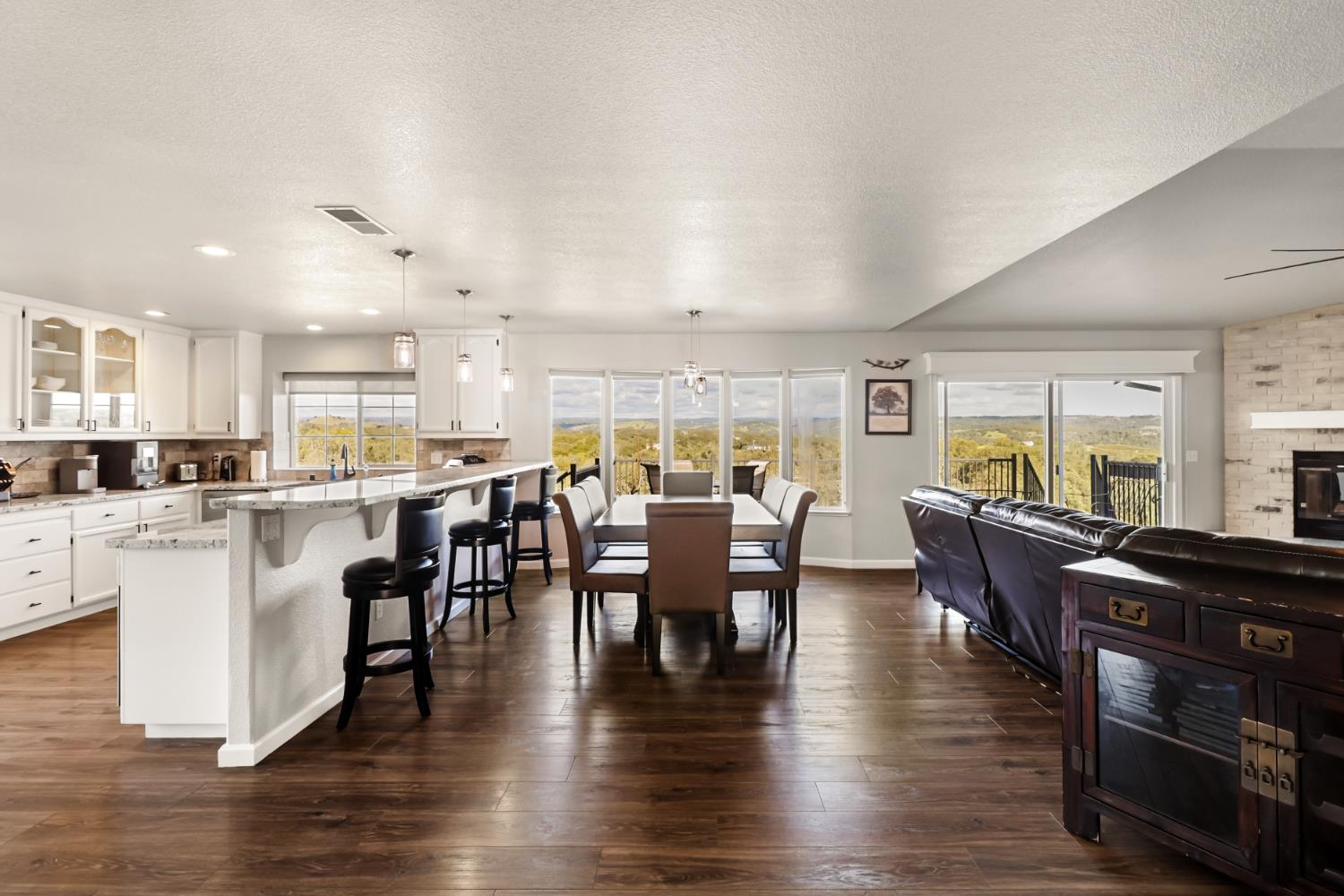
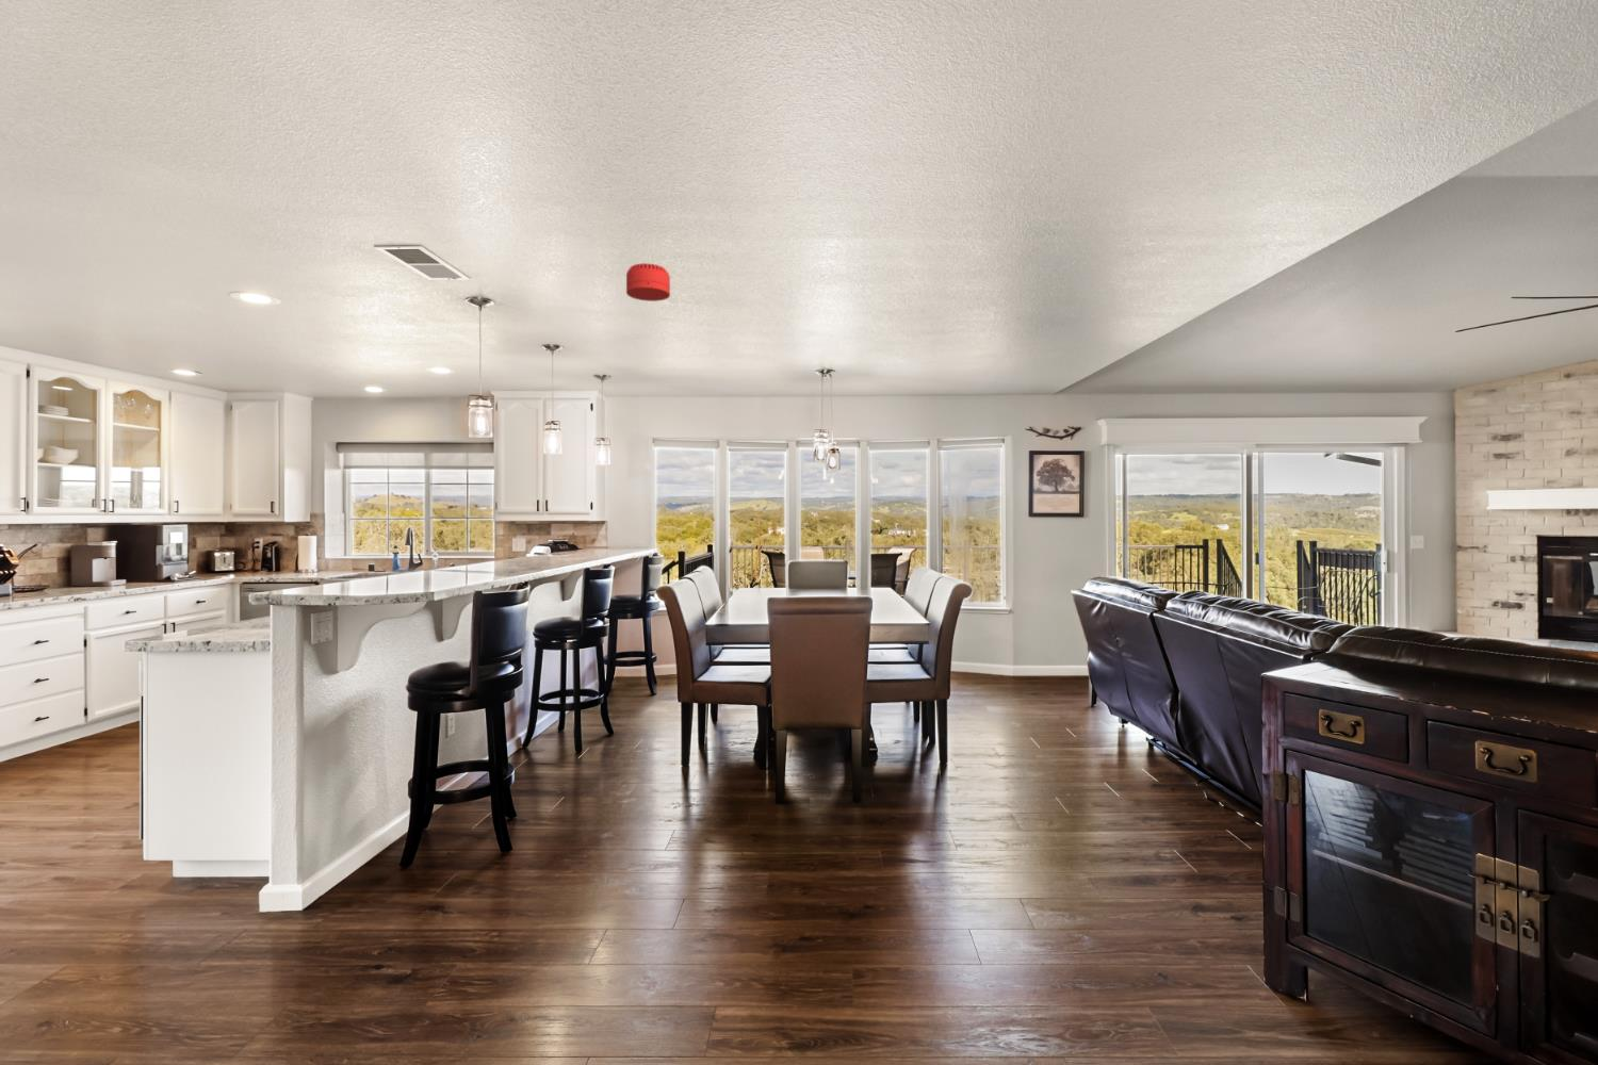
+ smoke detector [625,261,671,302]
